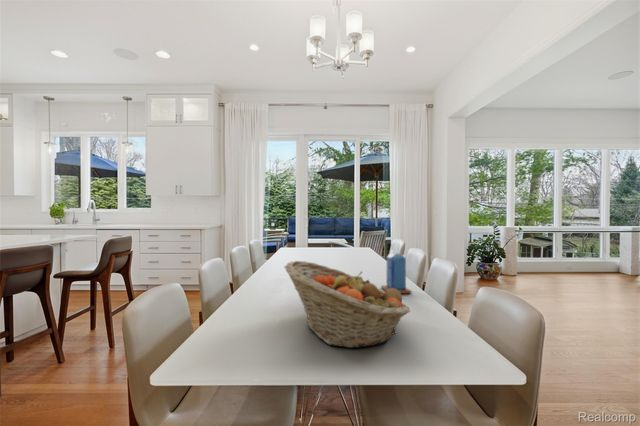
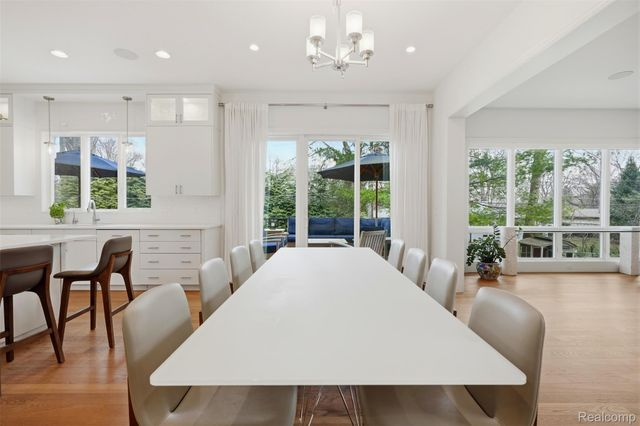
- candle [380,249,412,294]
- fruit basket [284,260,411,349]
